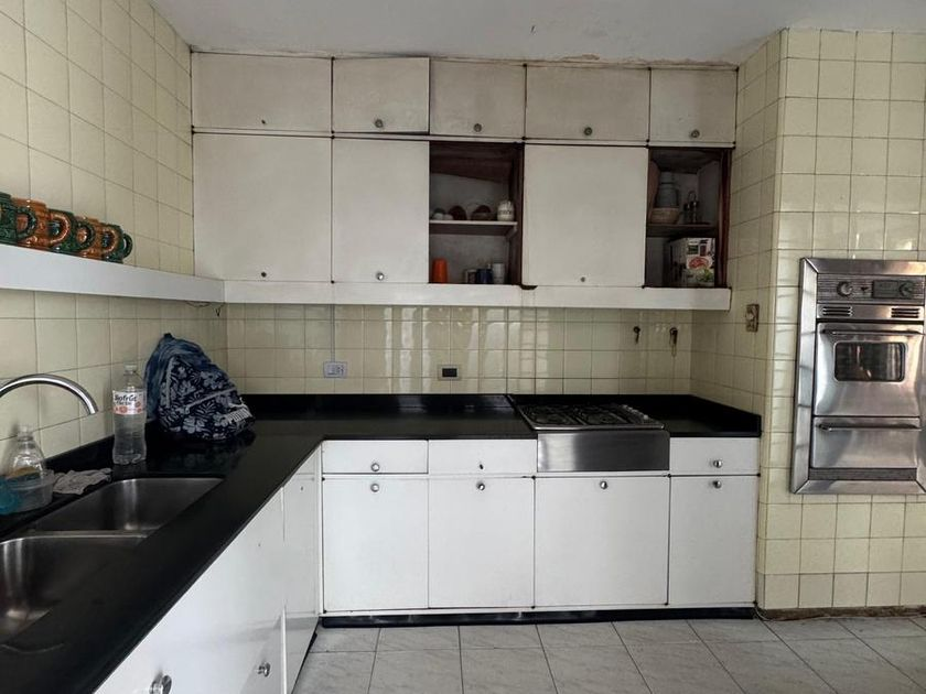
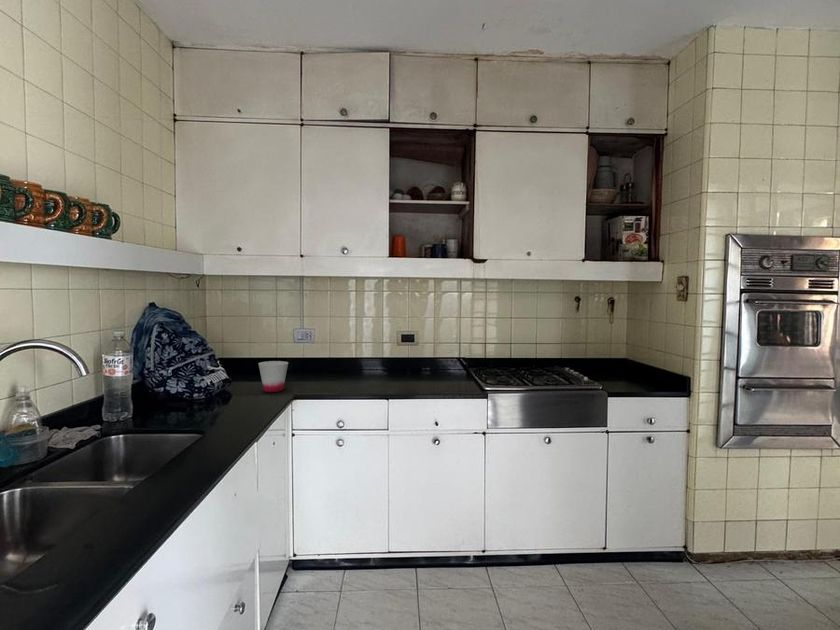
+ cup [257,360,289,393]
